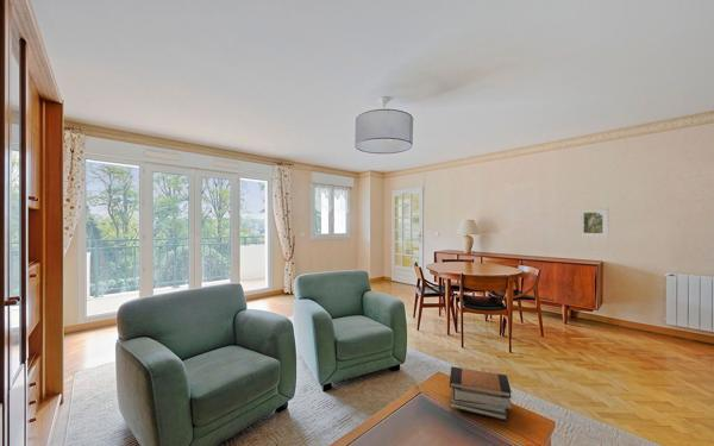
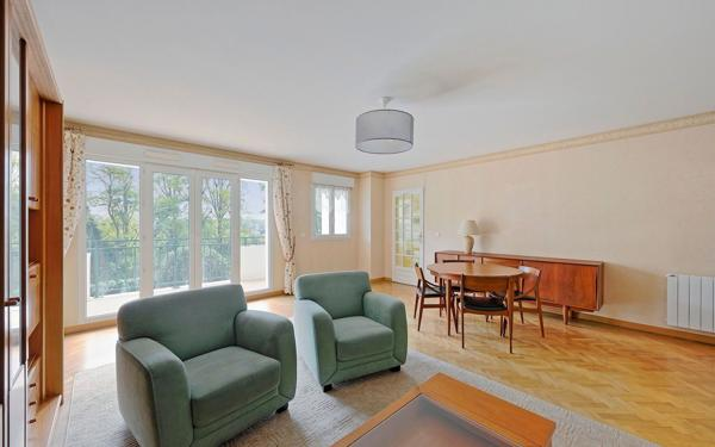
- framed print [577,207,609,239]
- book stack [449,365,513,421]
